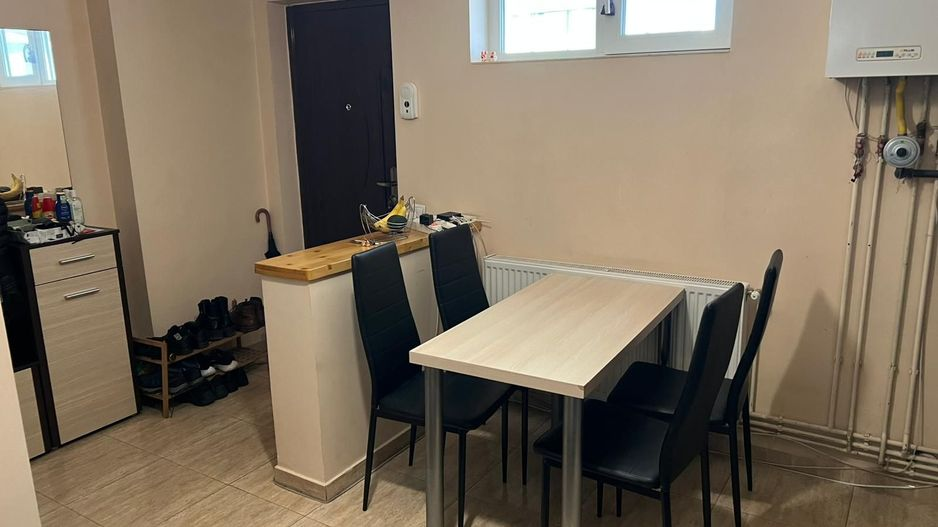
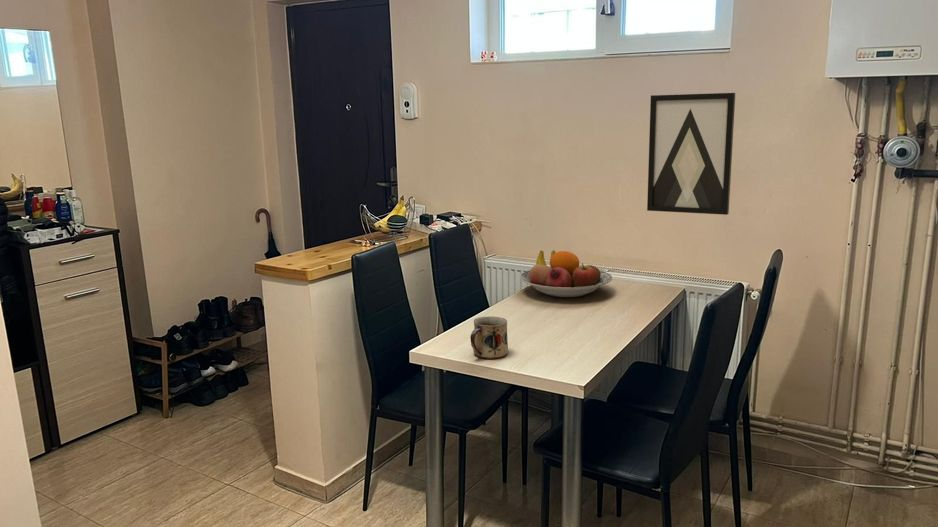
+ wall art [646,92,736,216]
+ mug [469,315,509,360]
+ fruit bowl [519,249,613,298]
